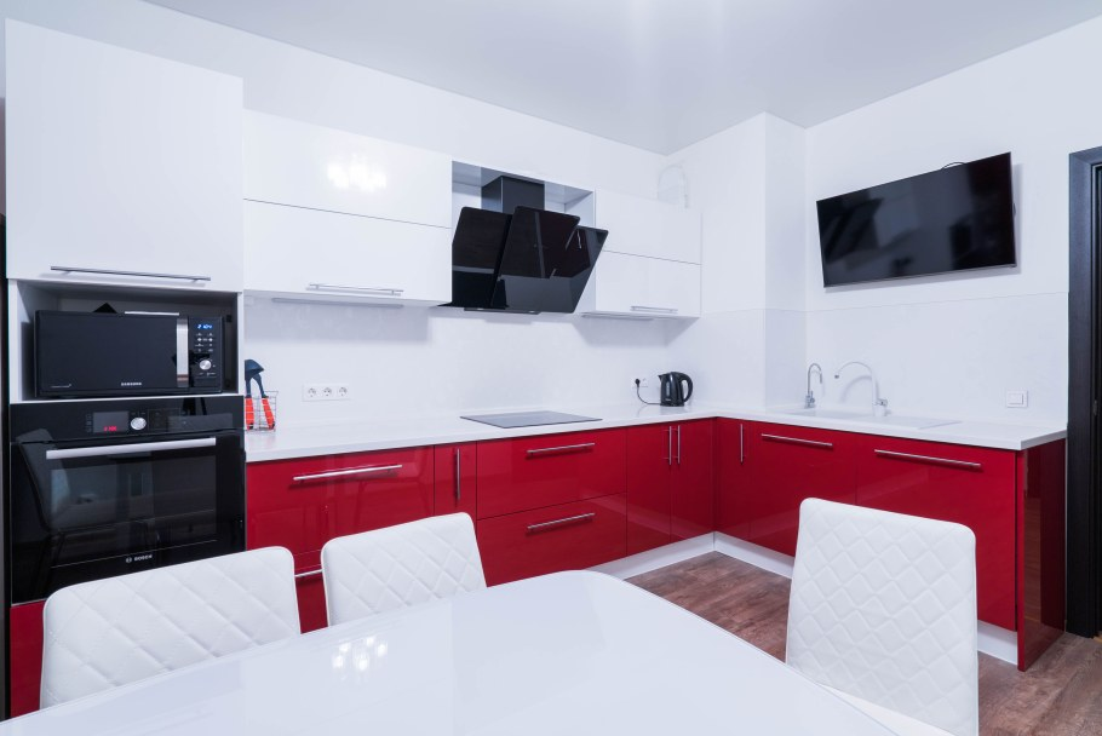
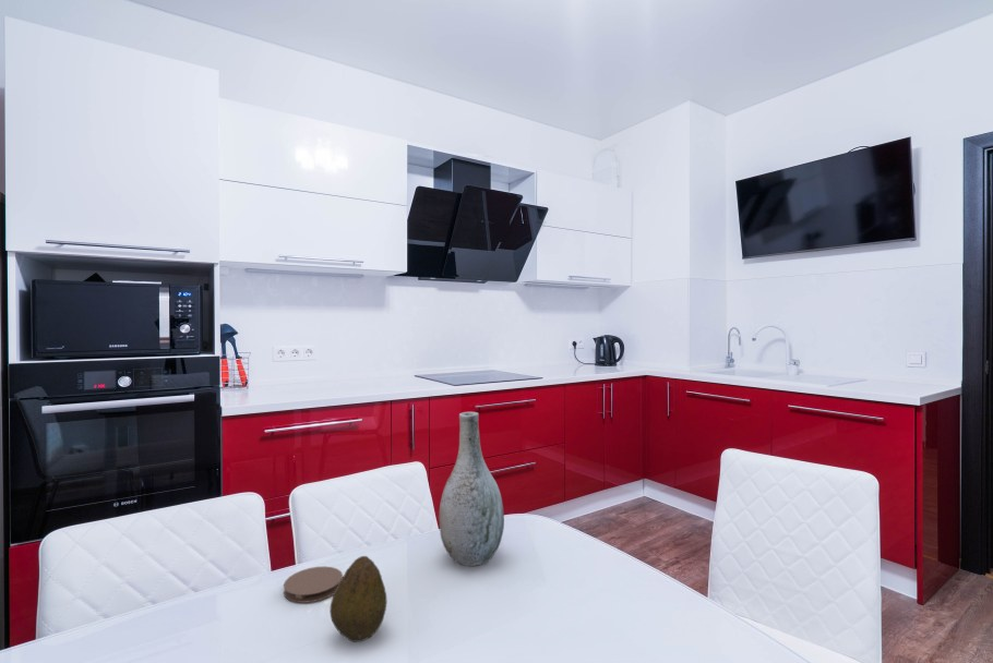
+ fruit [328,555,388,643]
+ vase [439,411,505,567]
+ coaster [283,566,344,604]
